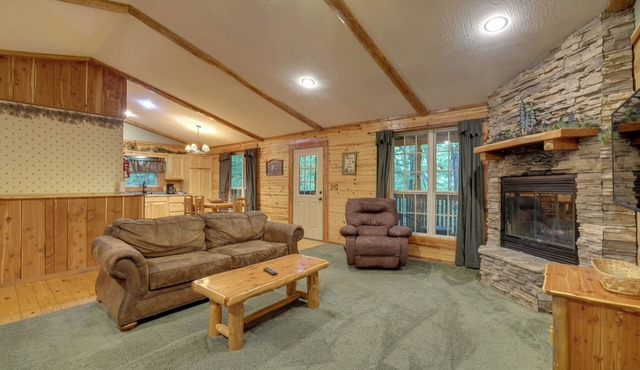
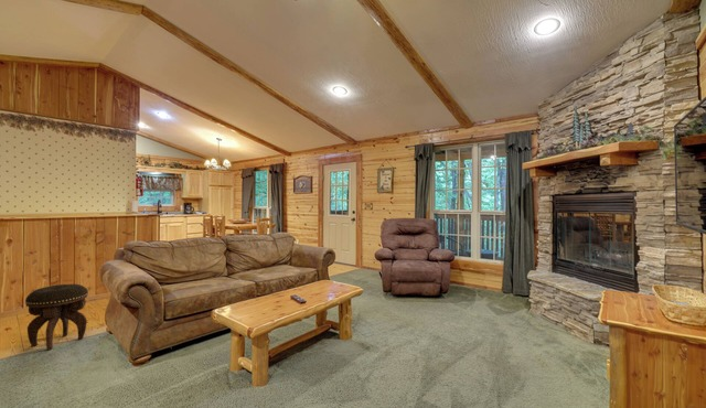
+ footstool [24,283,89,352]
